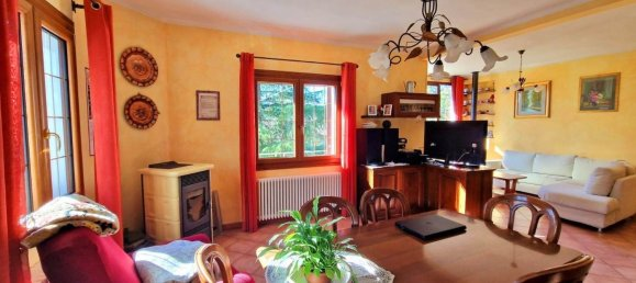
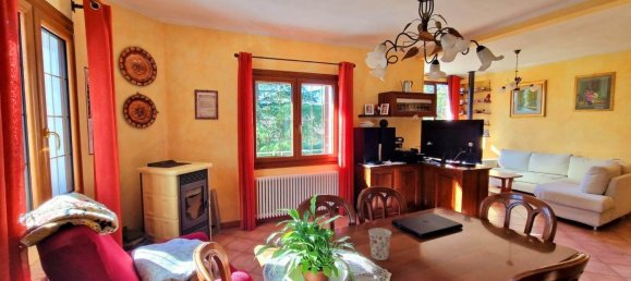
+ cup [367,227,392,261]
